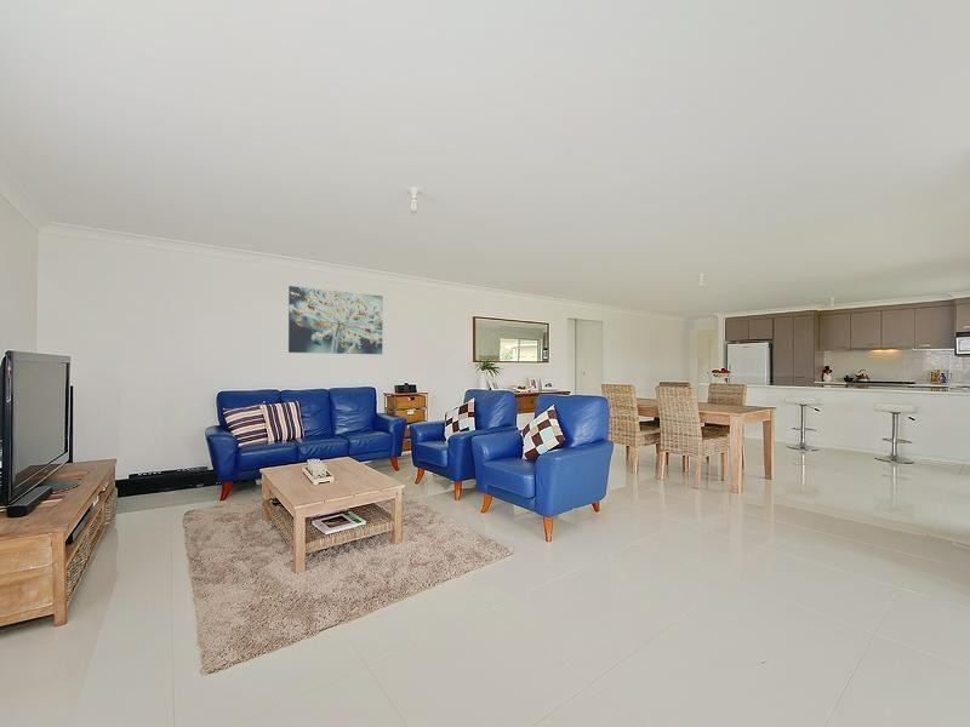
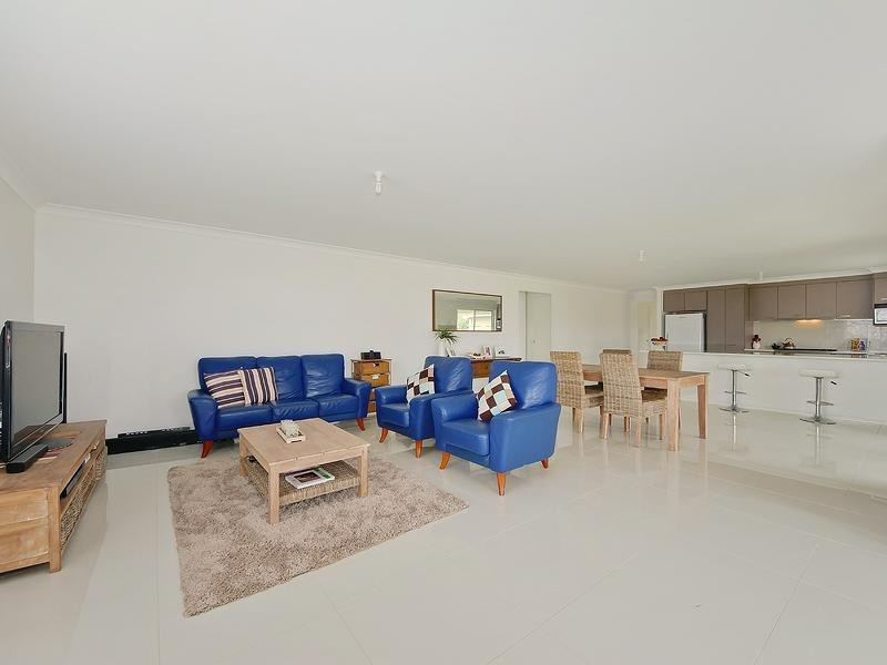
- wall art [287,285,384,355]
